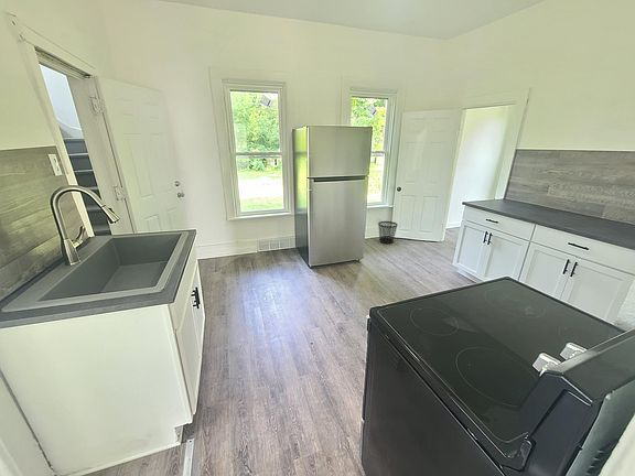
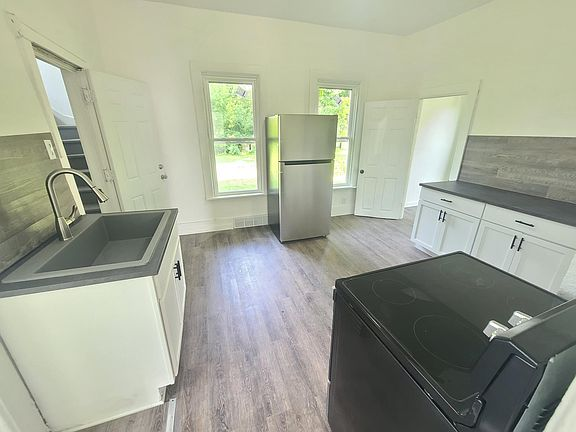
- wastebasket [377,220,398,245]
